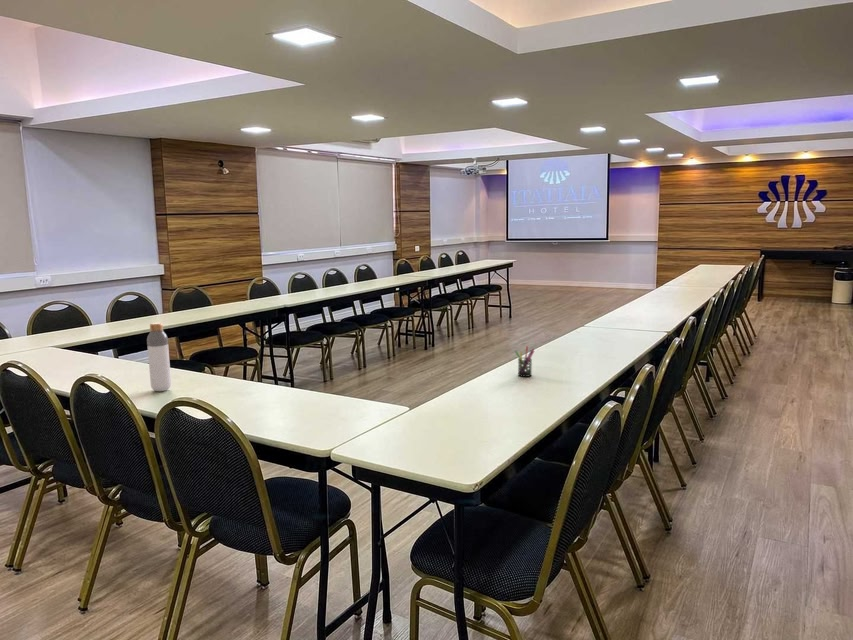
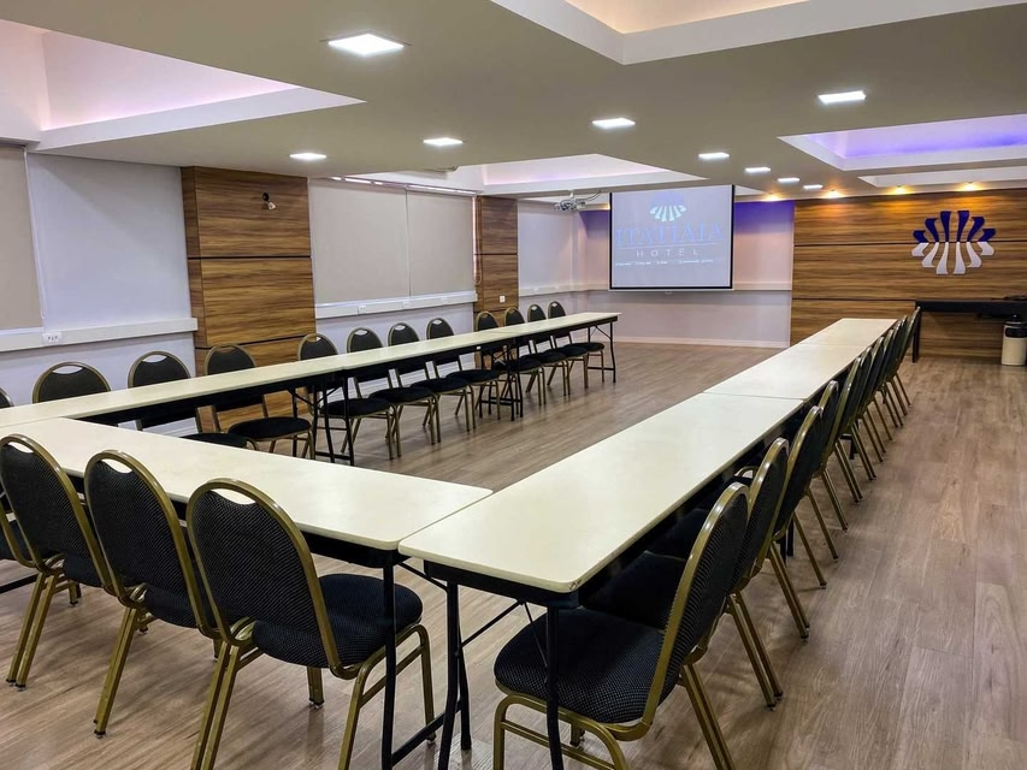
- pen holder [514,345,535,378]
- bottle [146,322,172,392]
